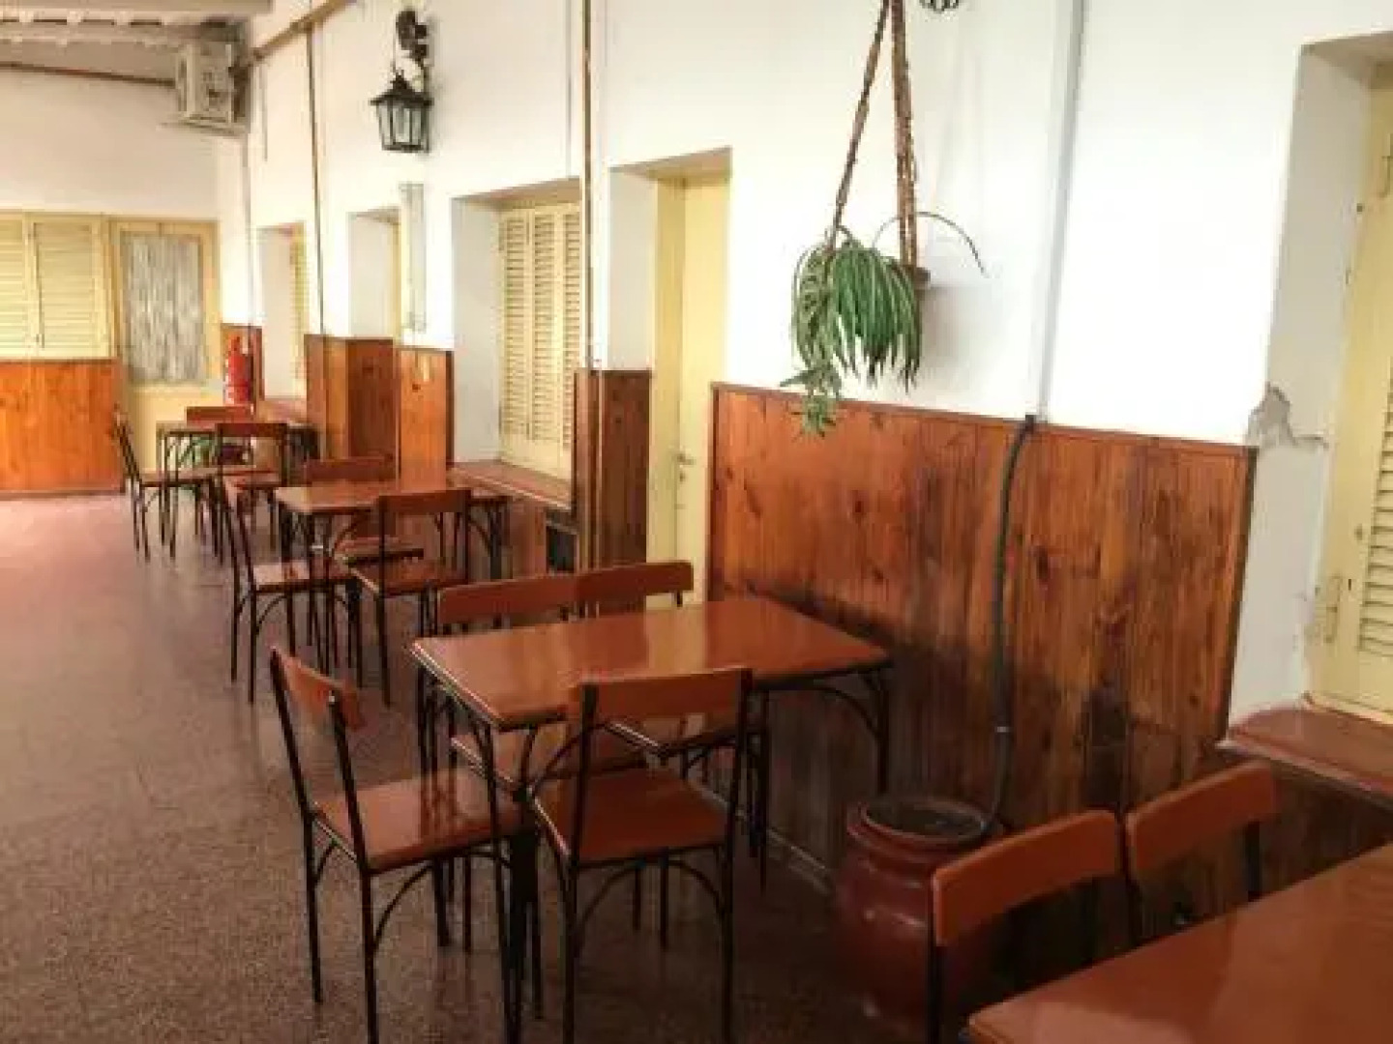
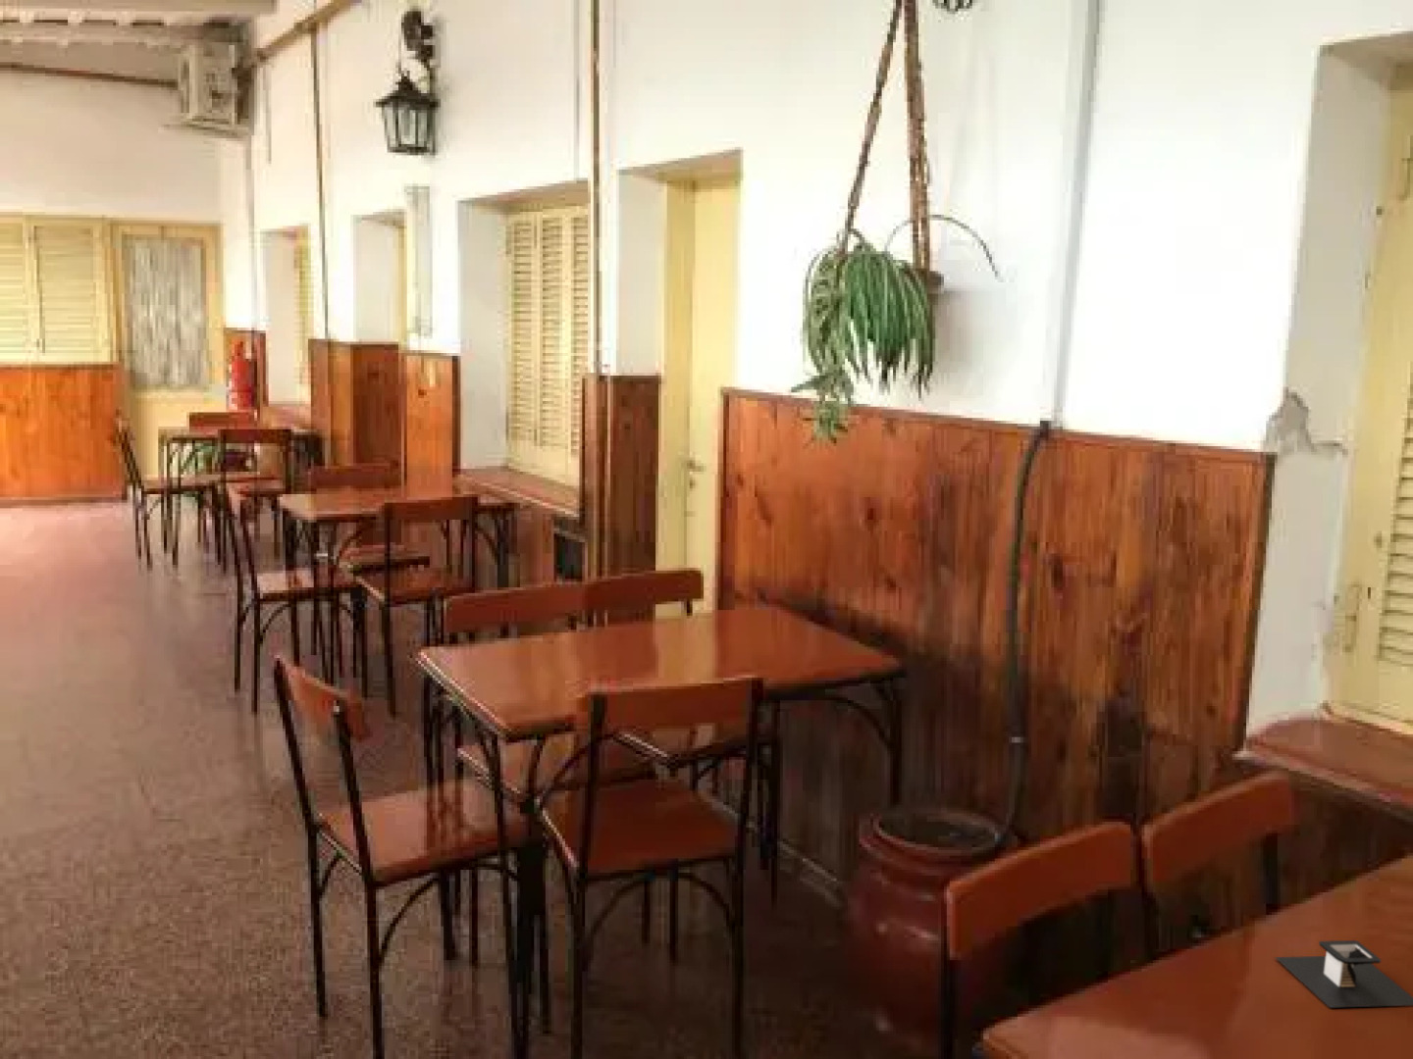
+ architectural model [1274,939,1413,1009]
